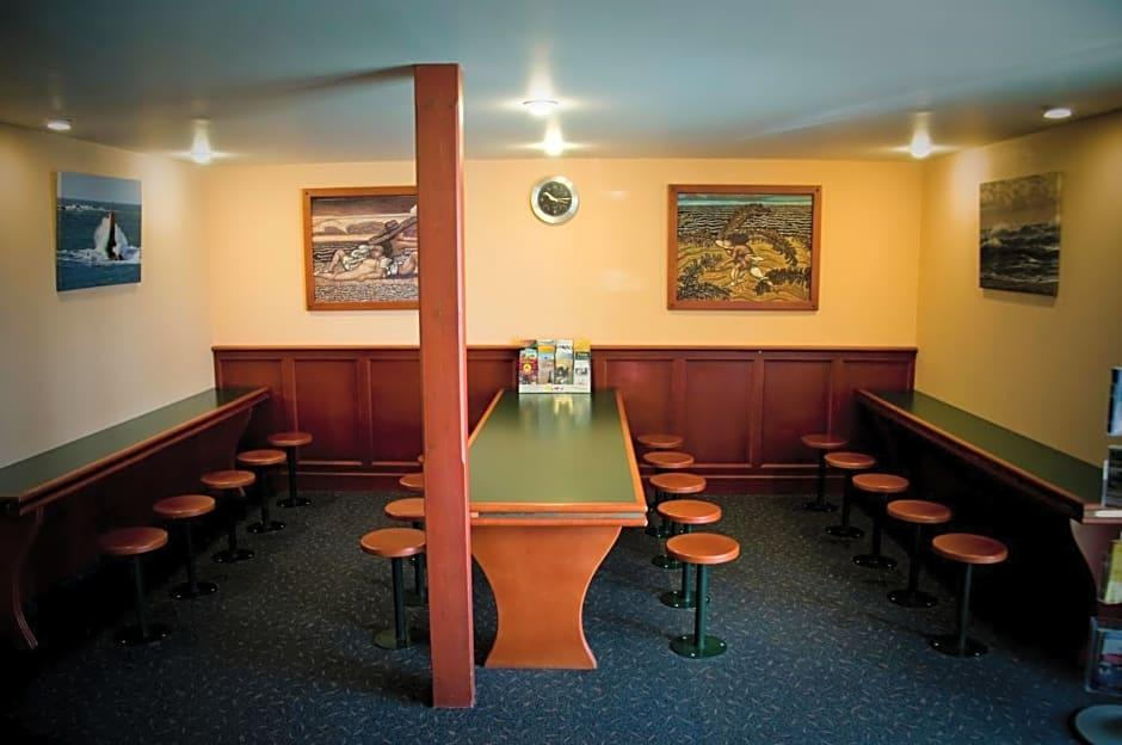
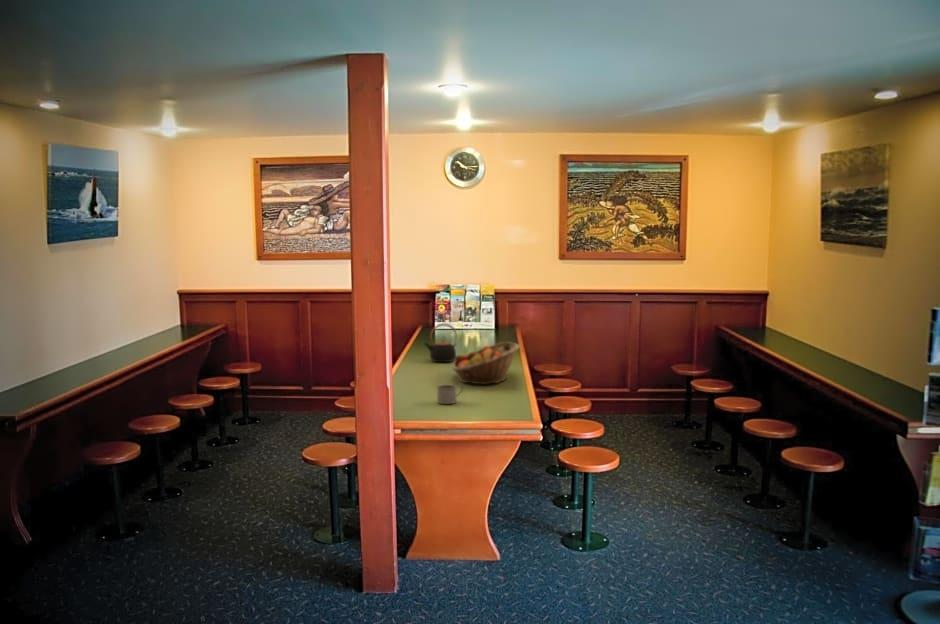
+ mug [436,384,464,405]
+ teapot [423,322,458,363]
+ fruit basket [451,341,521,386]
